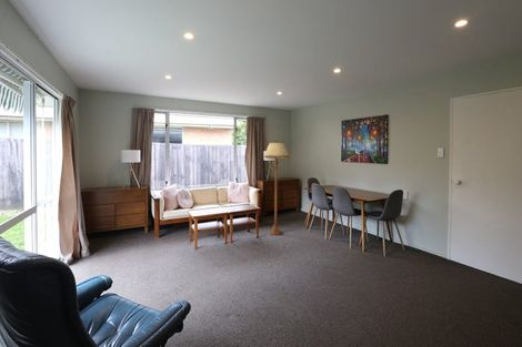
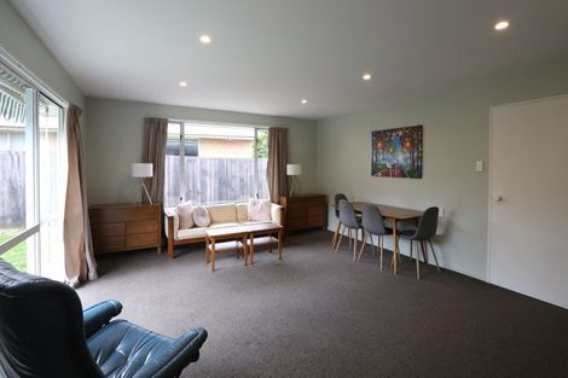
- floor lamp [262,140,291,236]
